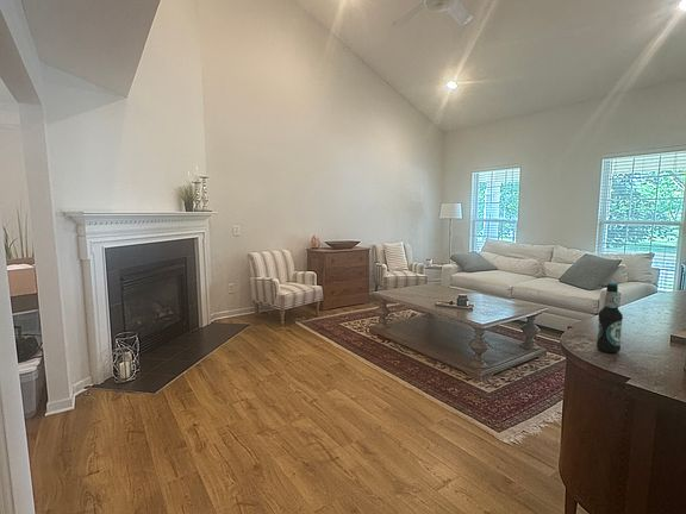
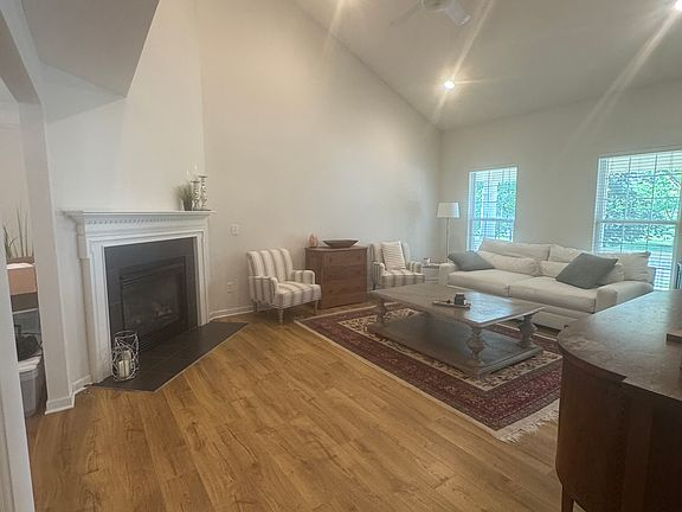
- bottle [595,282,624,353]
